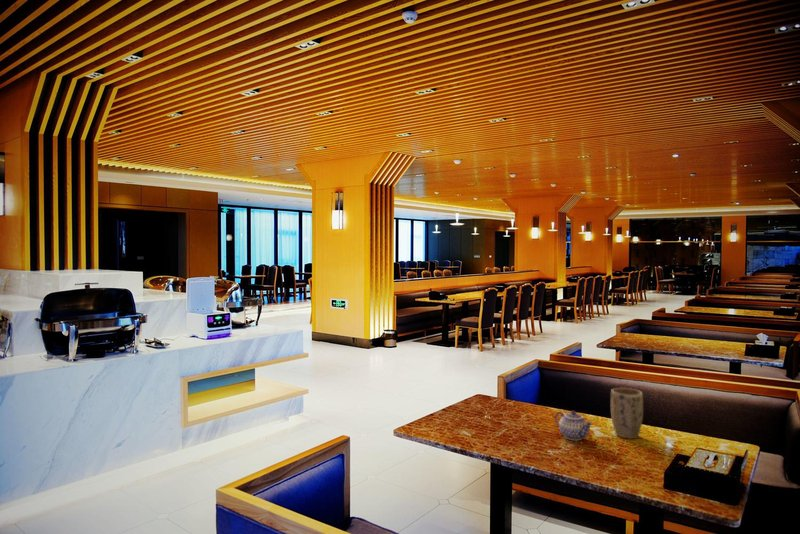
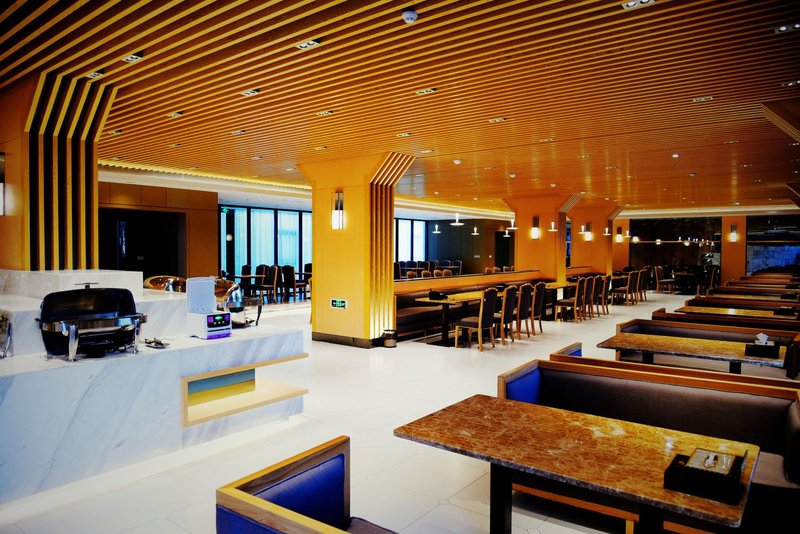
- teapot [554,410,594,441]
- plant pot [610,387,644,440]
